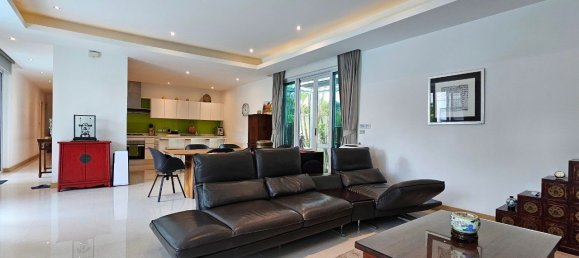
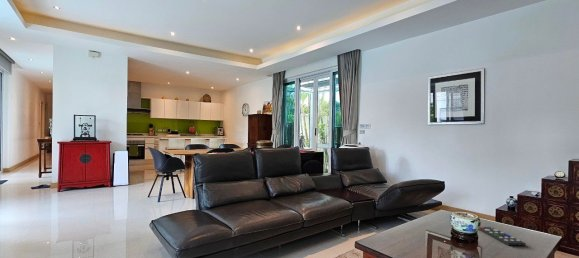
+ remote control [478,226,527,247]
